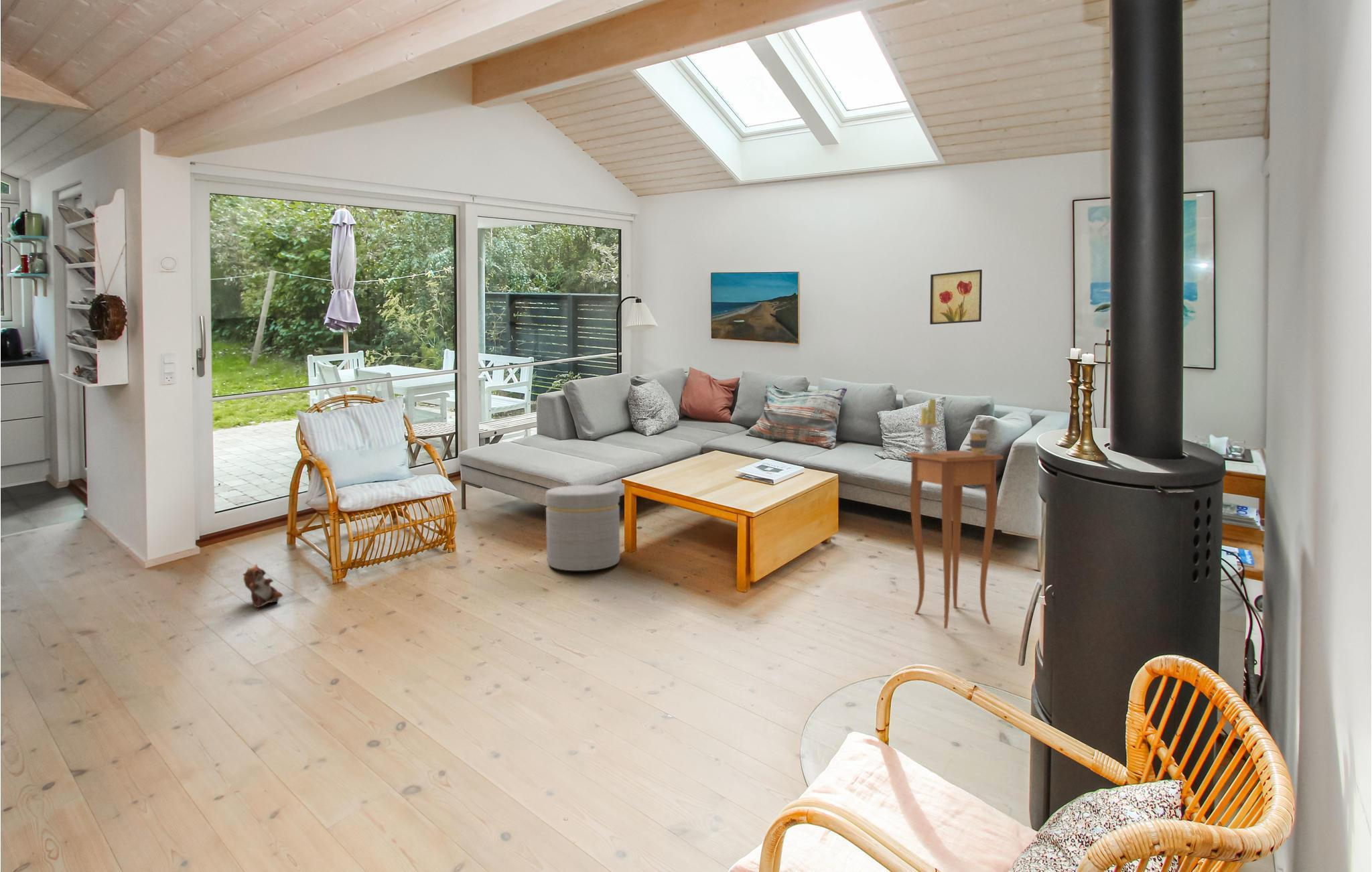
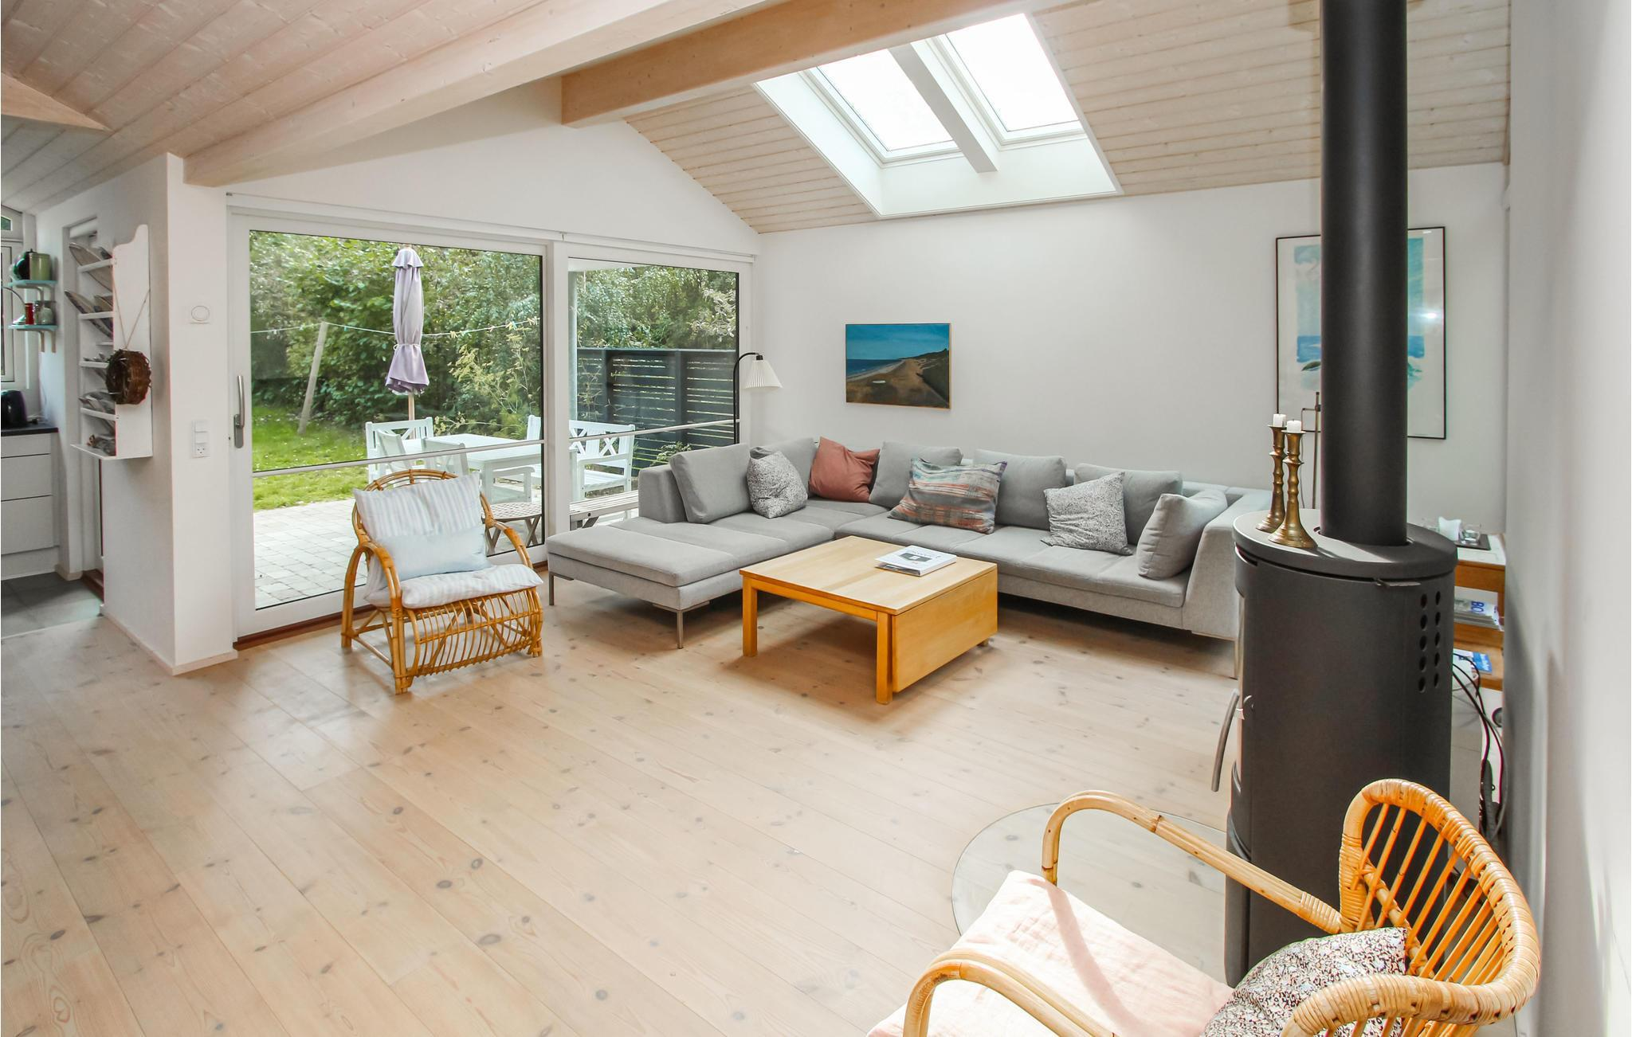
- side table [906,450,1004,630]
- candle [912,398,944,455]
- coffee cup [967,429,989,456]
- ottoman [545,484,620,571]
- plush toy [242,563,283,608]
- wall art [929,269,983,325]
